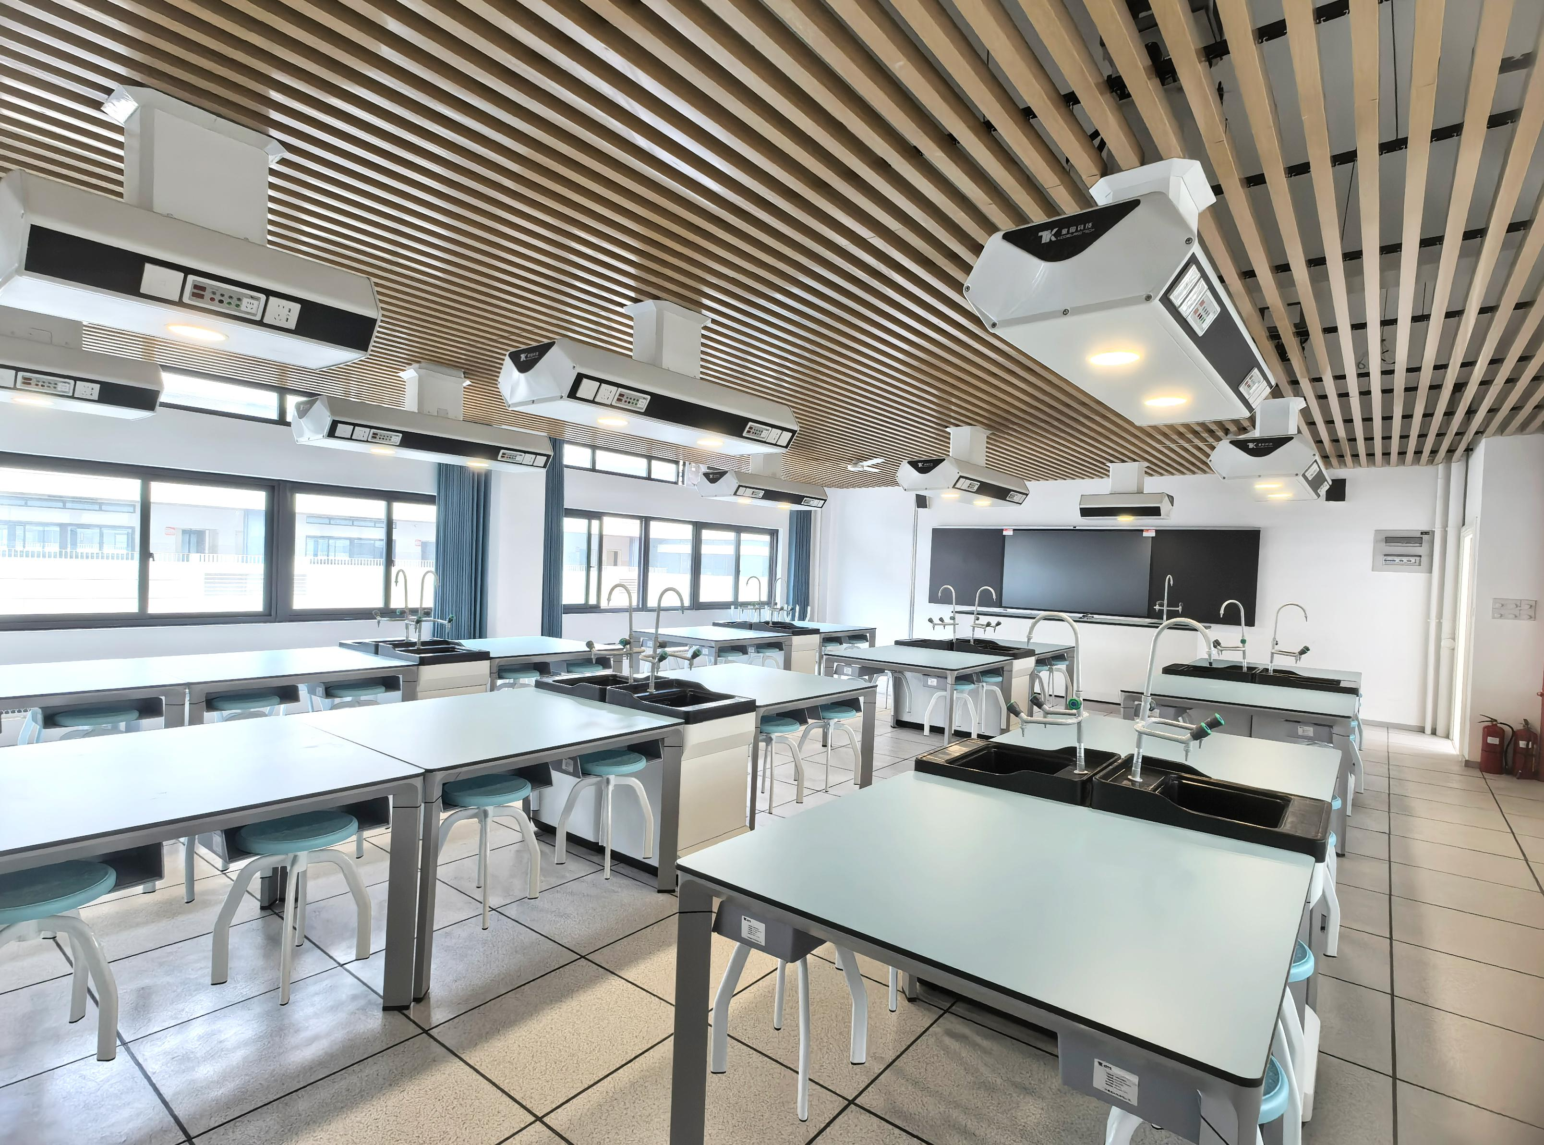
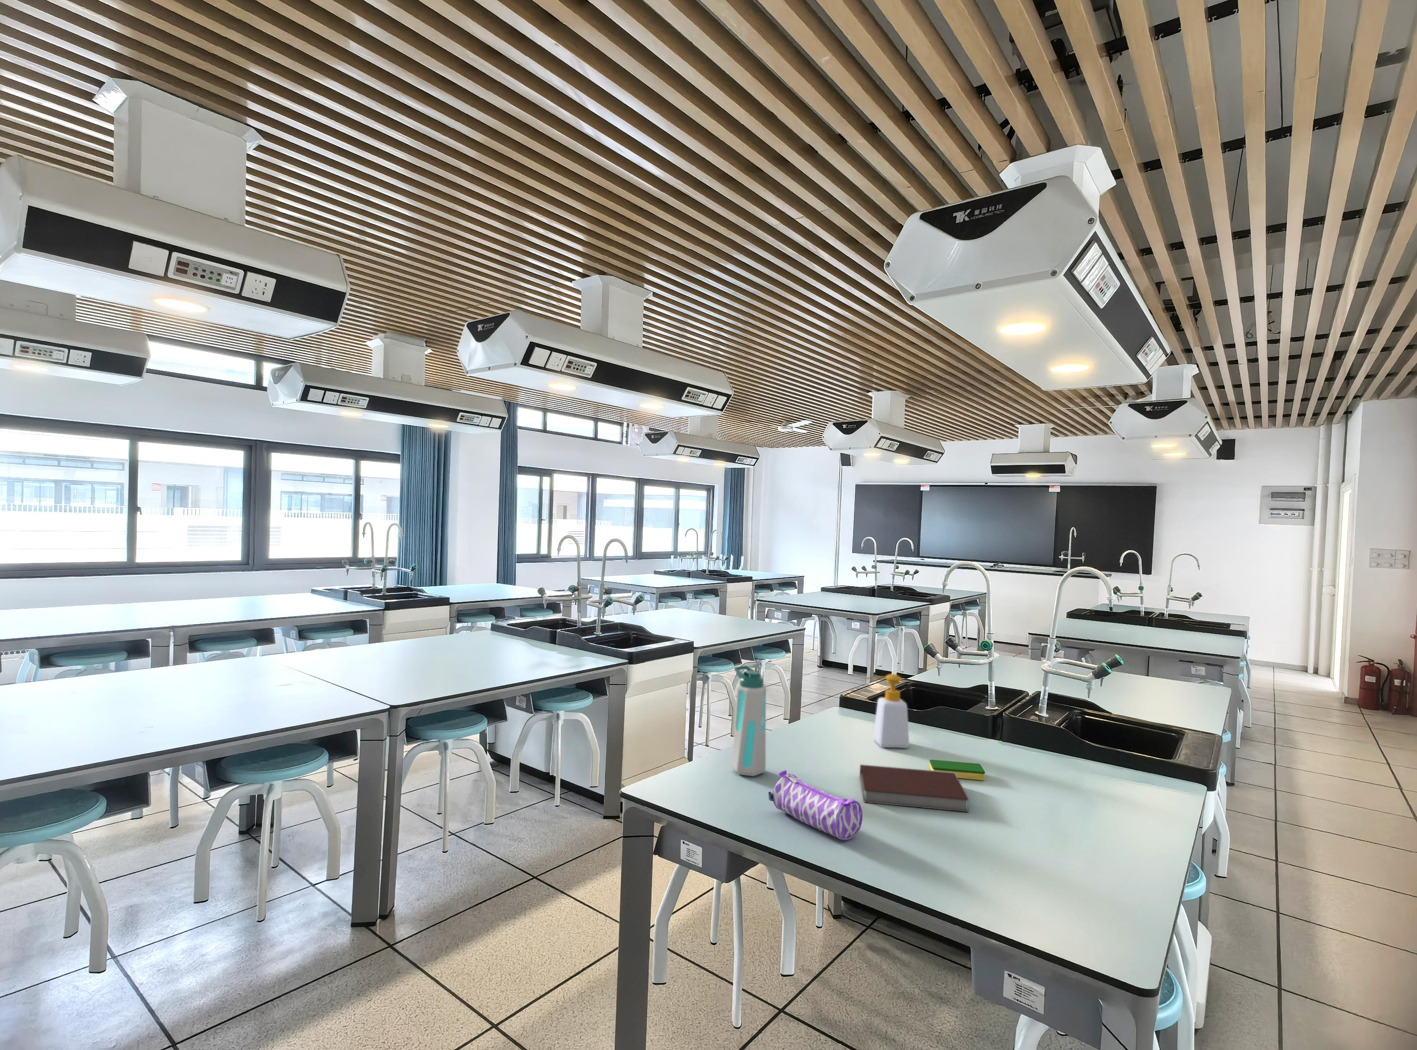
+ soap bottle [864,674,909,748]
+ notebook [860,764,970,813]
+ dish sponge [929,759,985,781]
+ pencil case [768,770,863,840]
+ water bottle [732,665,767,776]
